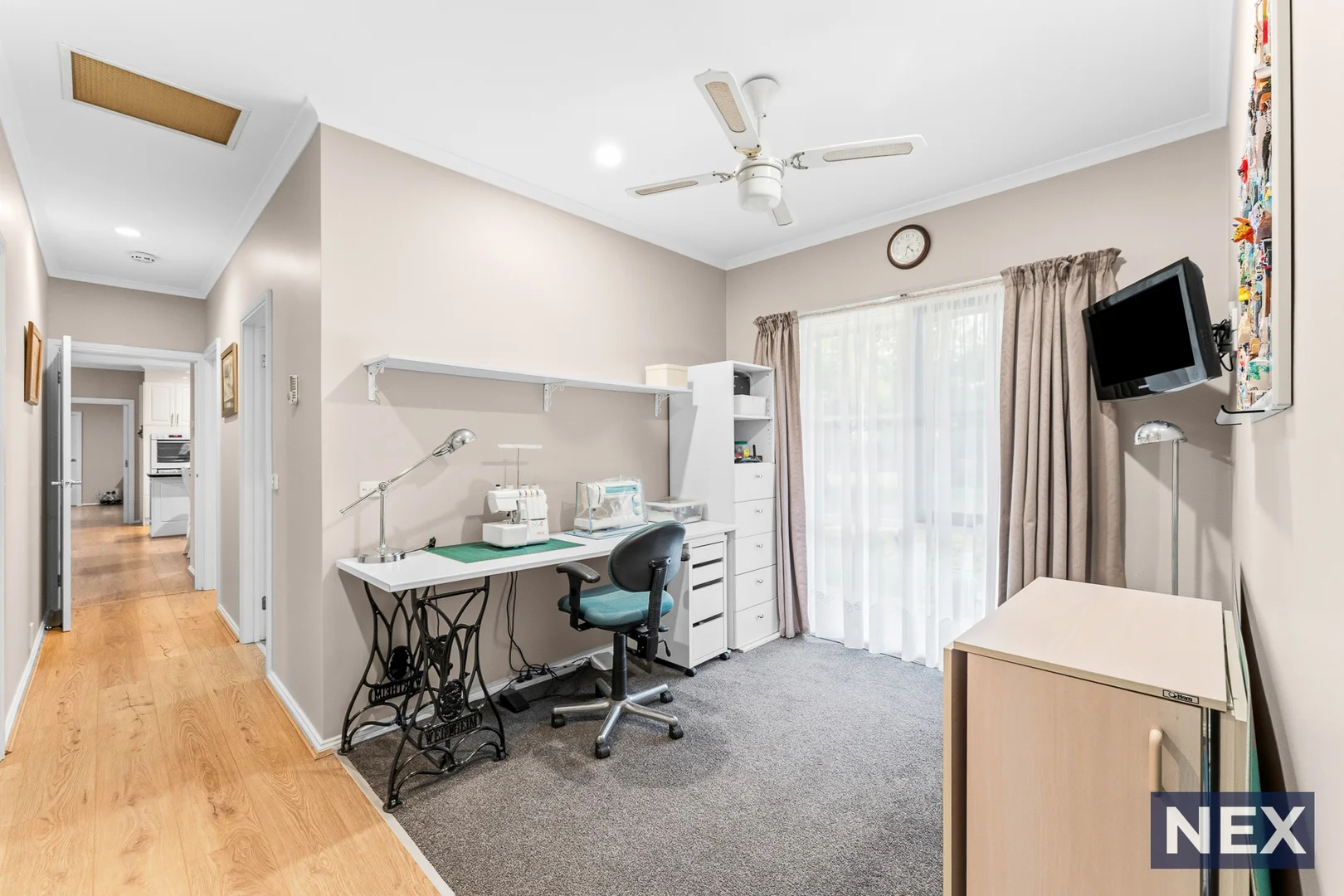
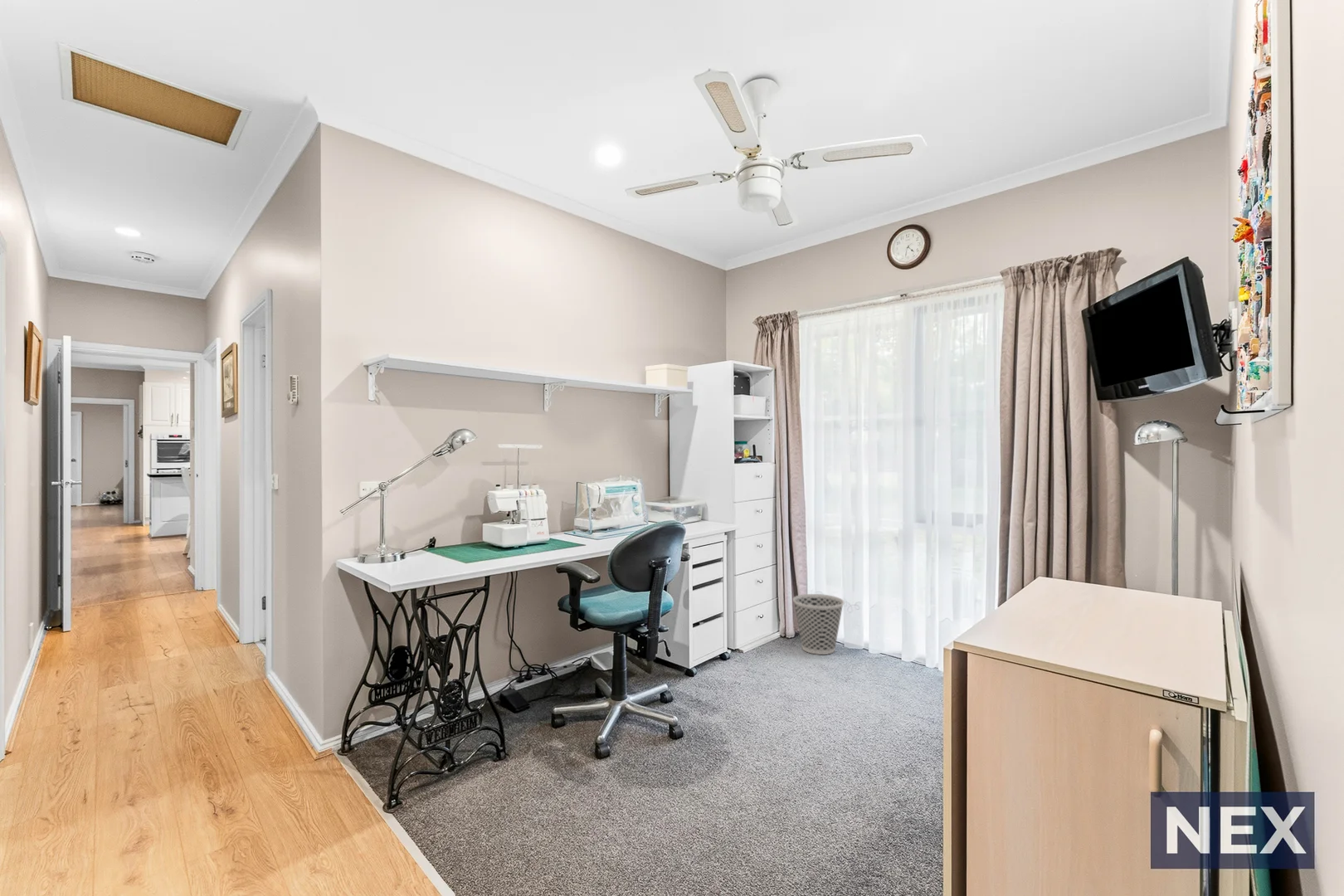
+ wastebasket [792,593,845,655]
